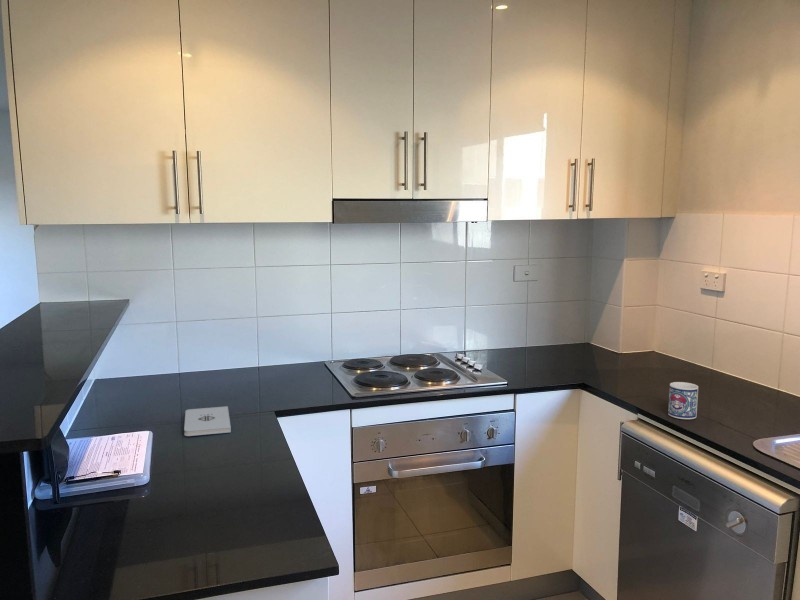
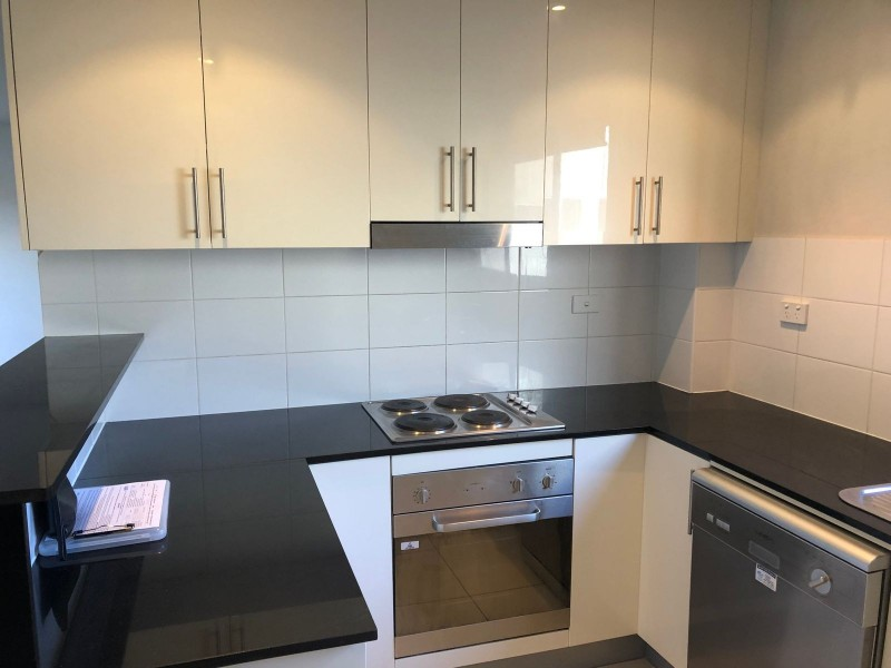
- mug [667,381,699,420]
- notepad [183,405,232,437]
